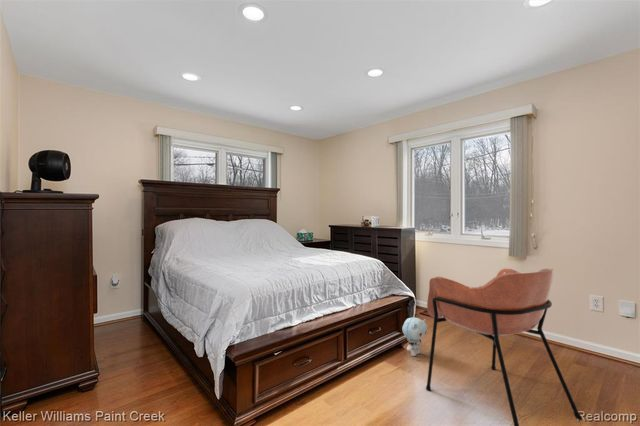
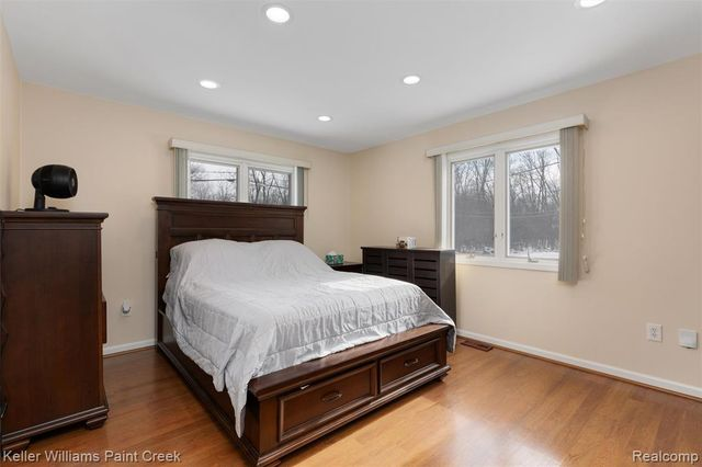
- plush toy [401,316,428,357]
- armchair [425,268,583,426]
